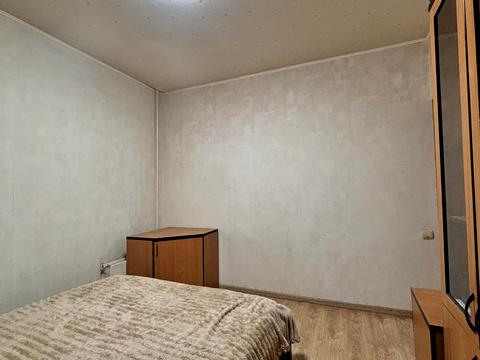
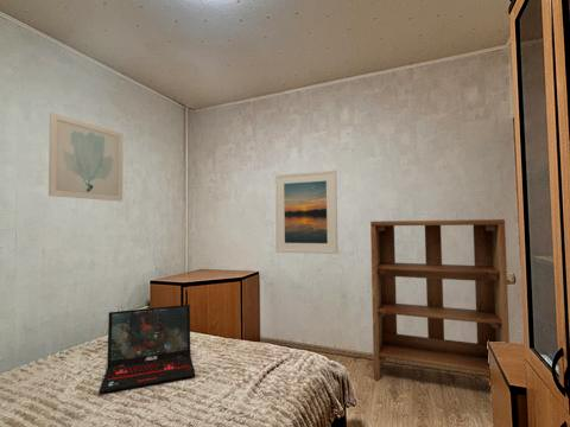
+ laptop [97,304,196,394]
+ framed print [274,168,338,255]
+ wall art [48,111,125,203]
+ bookshelf [369,218,511,381]
